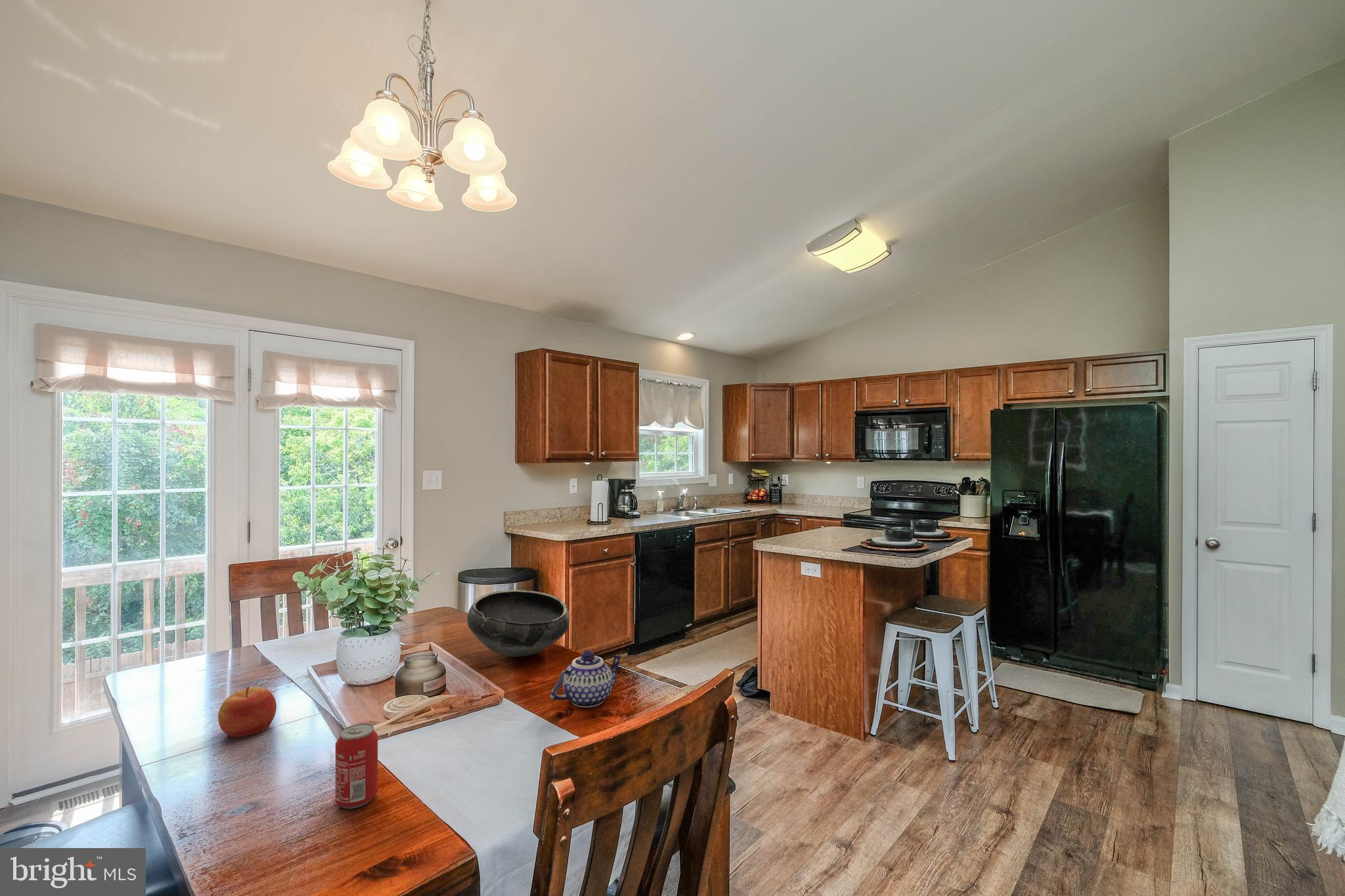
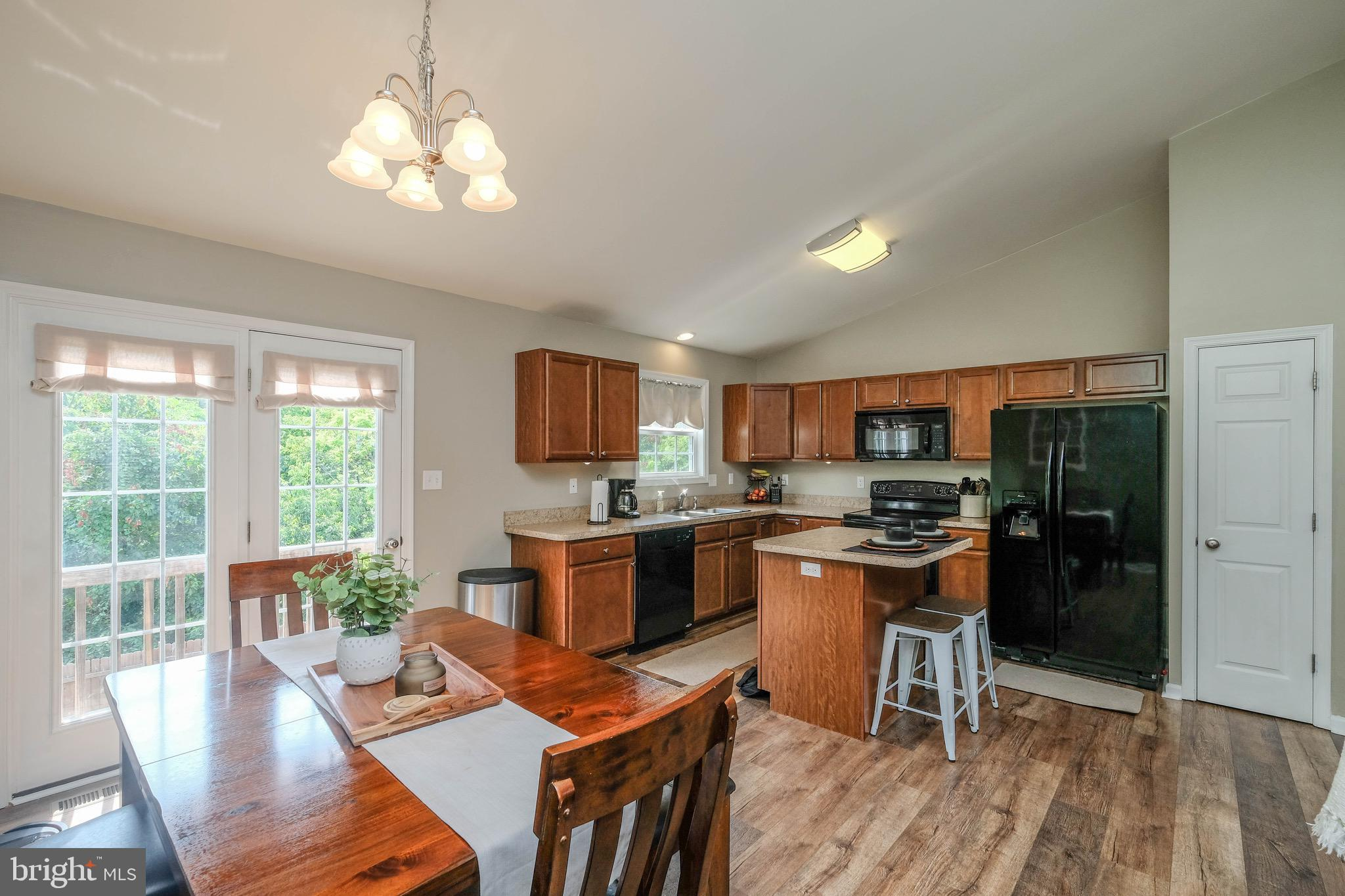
- teapot [550,650,624,708]
- beverage can [335,723,378,809]
- apple [217,686,277,738]
- bowl [466,589,571,658]
